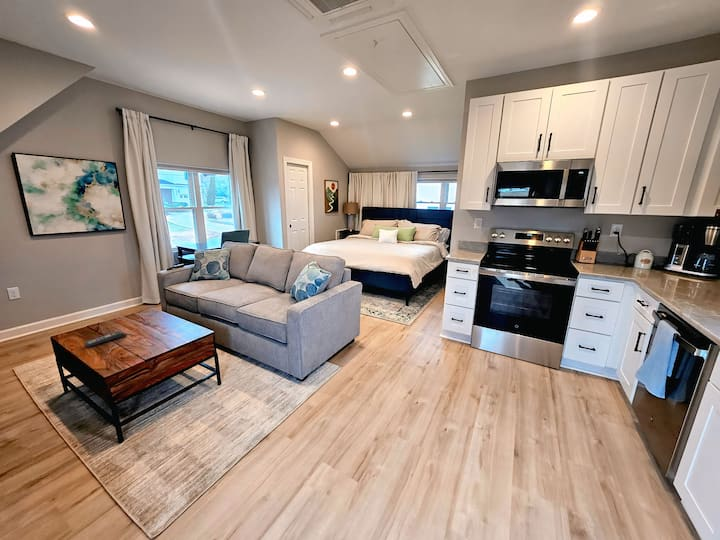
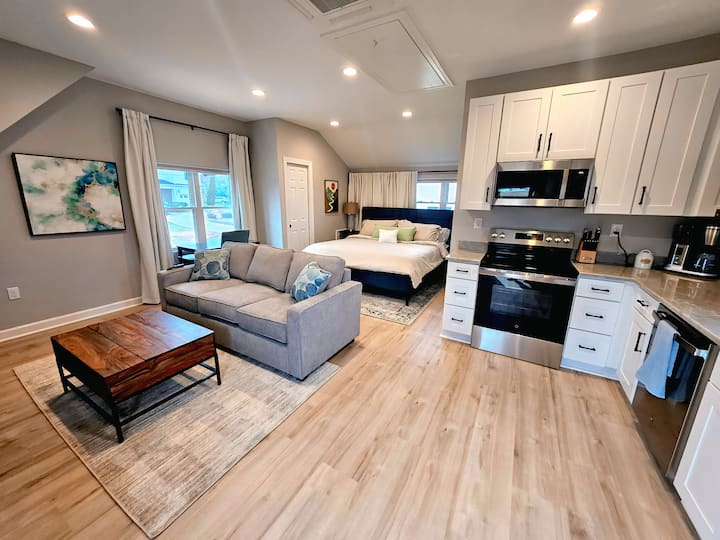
- remote control [83,330,128,348]
